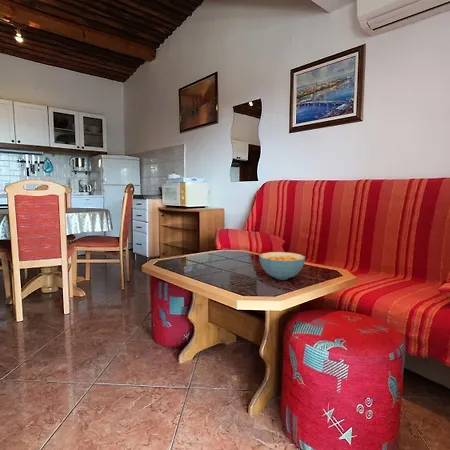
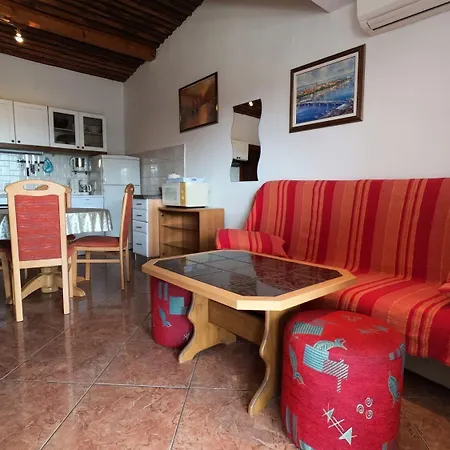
- cereal bowl [258,251,306,281]
